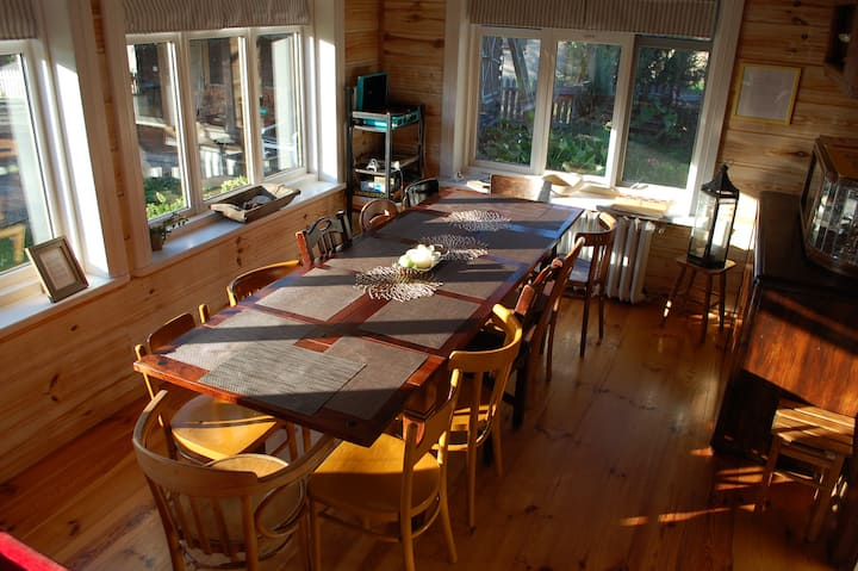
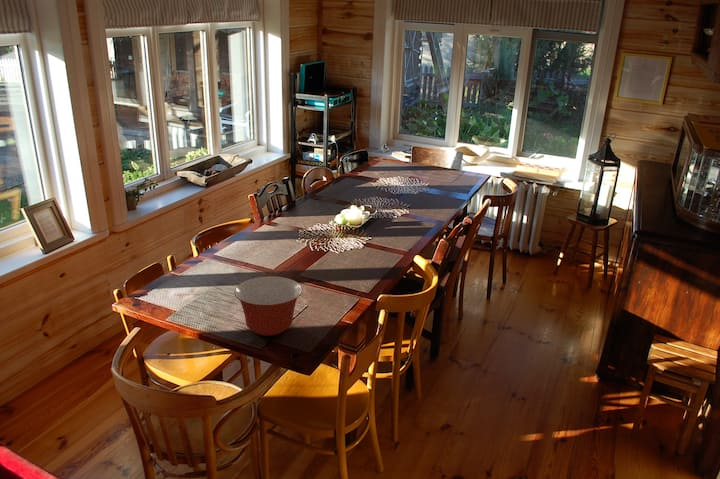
+ mixing bowl [233,276,303,337]
